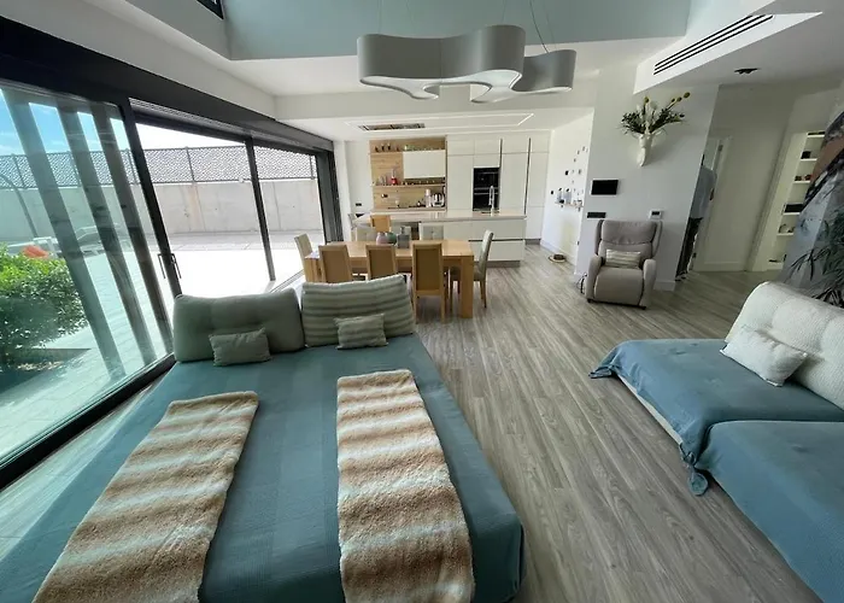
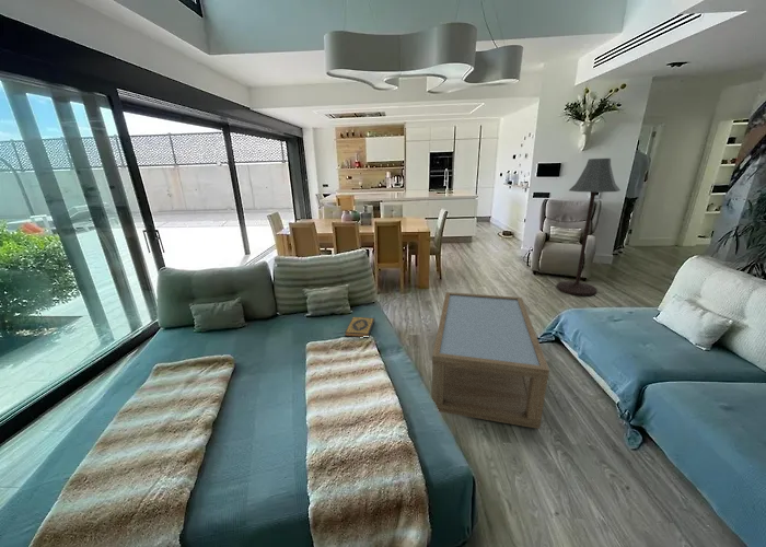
+ coffee table [431,291,550,430]
+ floor lamp [556,158,622,296]
+ hardback book [344,316,375,338]
